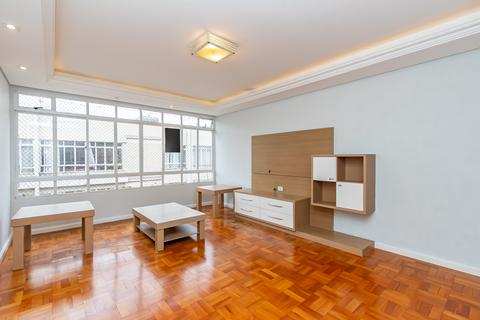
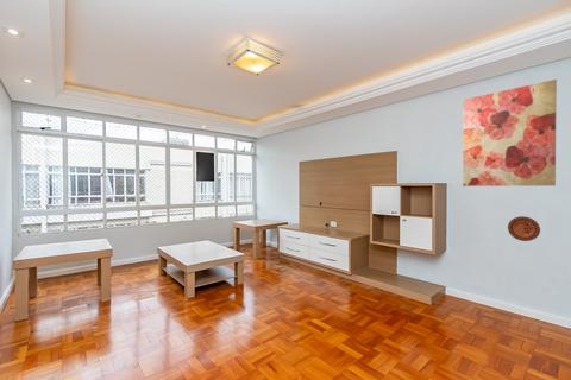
+ wall art [462,78,558,188]
+ decorative plate [507,215,541,242]
